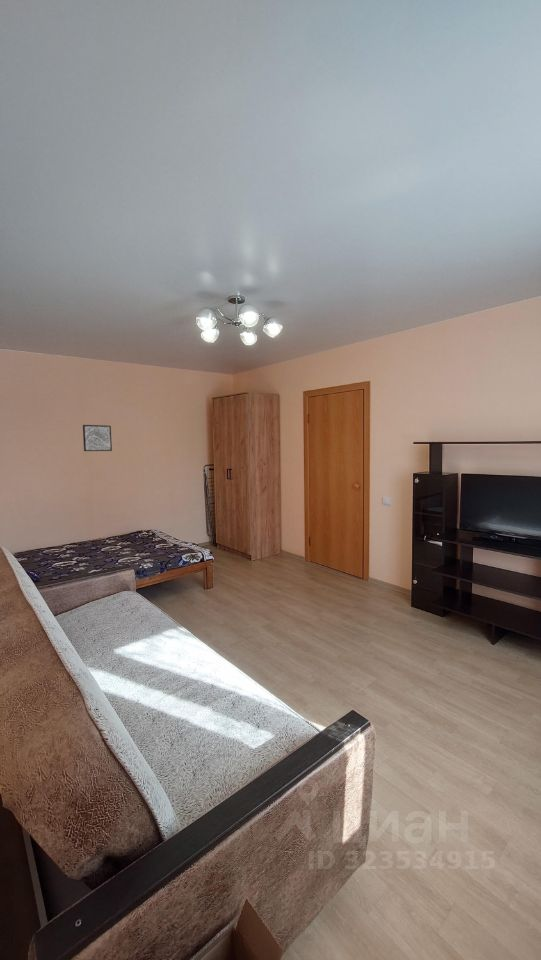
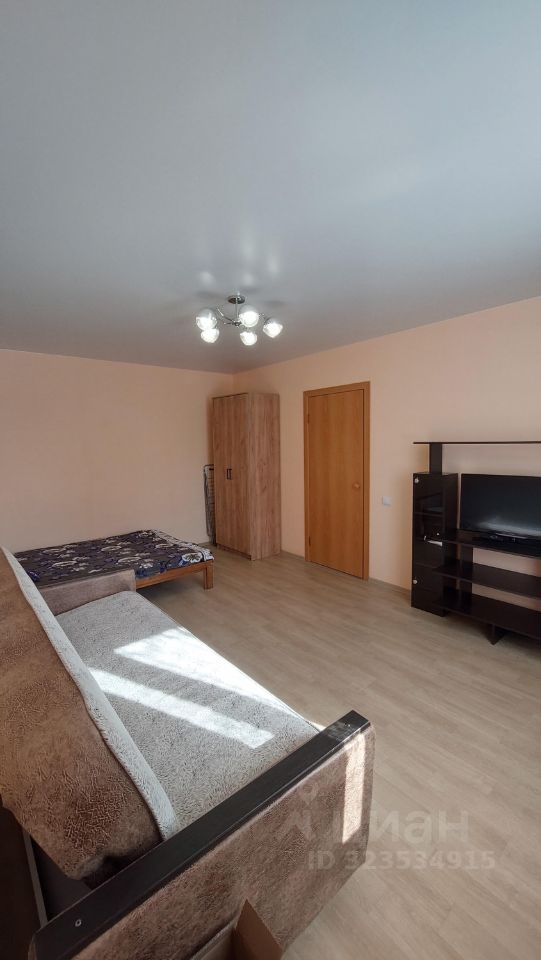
- wall art [82,424,113,452]
